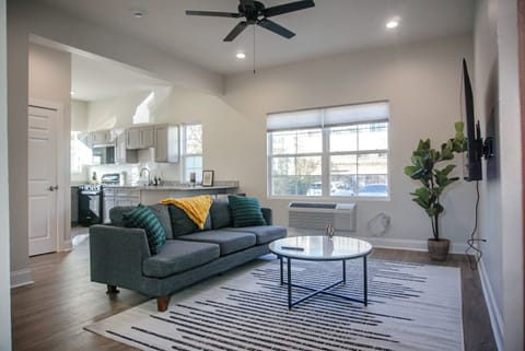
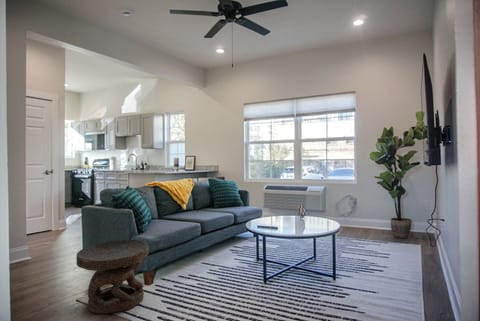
+ side table [75,238,150,314]
